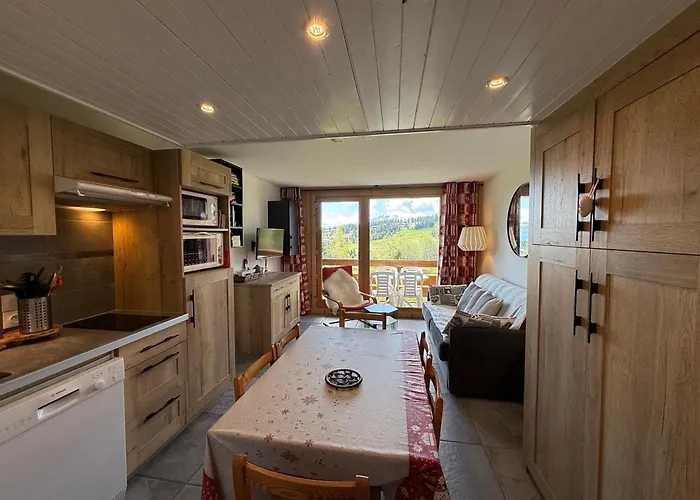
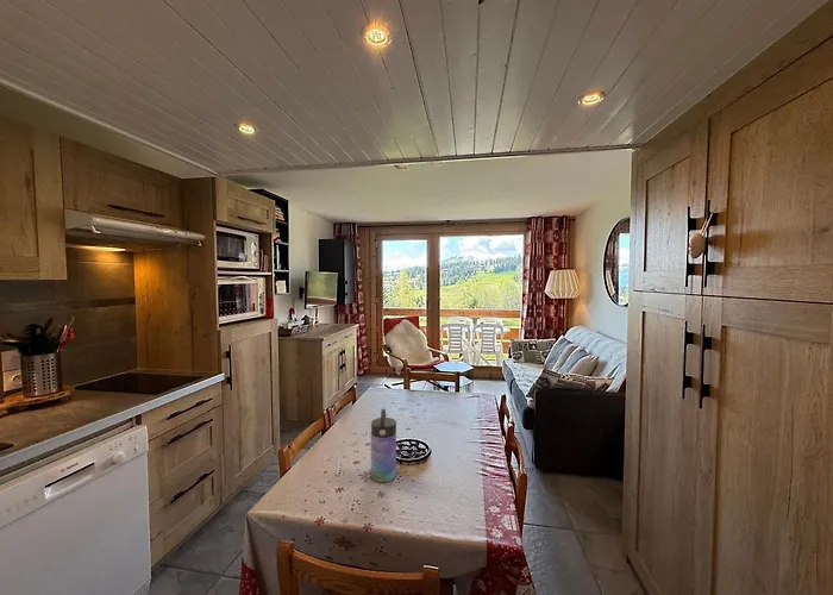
+ water bottle [370,408,397,483]
